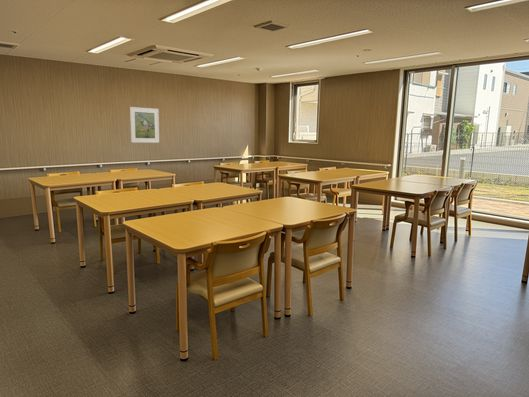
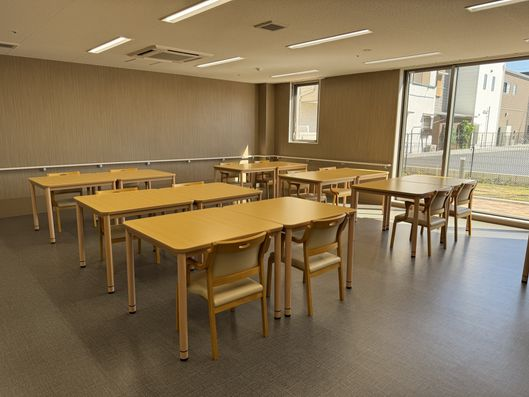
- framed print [129,106,160,144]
